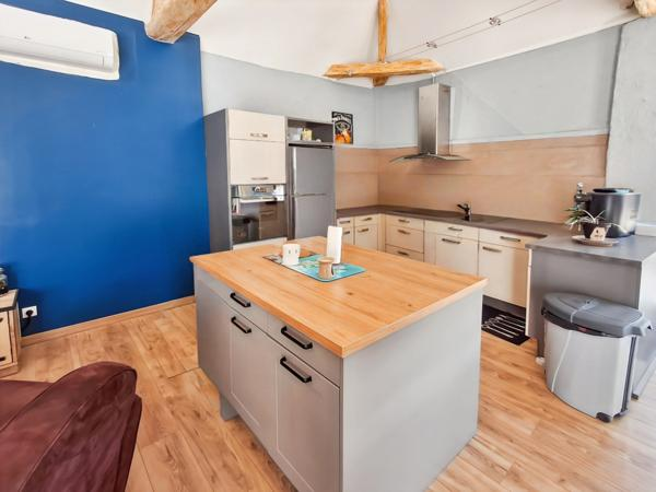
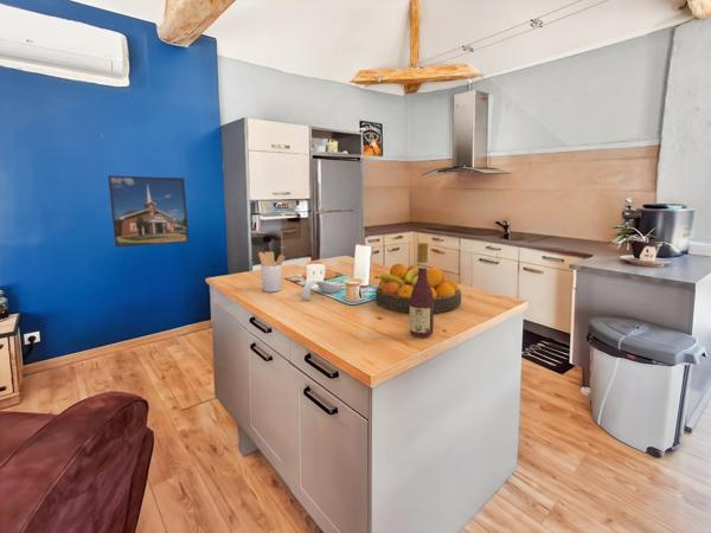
+ utensil holder [257,251,286,293]
+ fruit bowl [373,263,462,313]
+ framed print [107,174,190,249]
+ spoon rest [300,280,345,301]
+ wine bottle [408,242,435,338]
